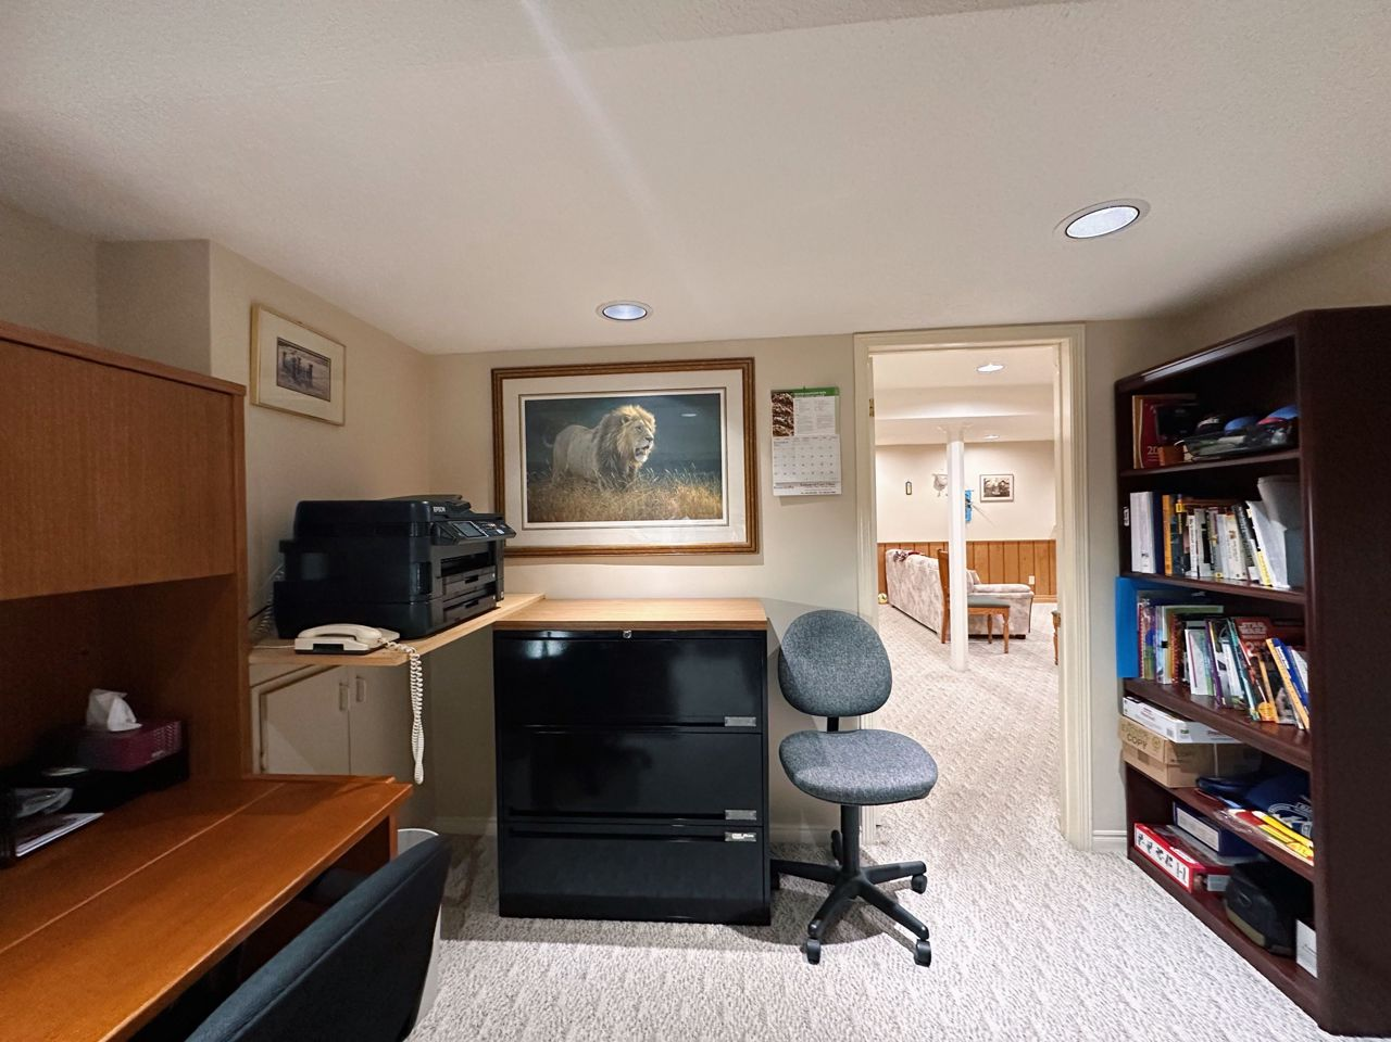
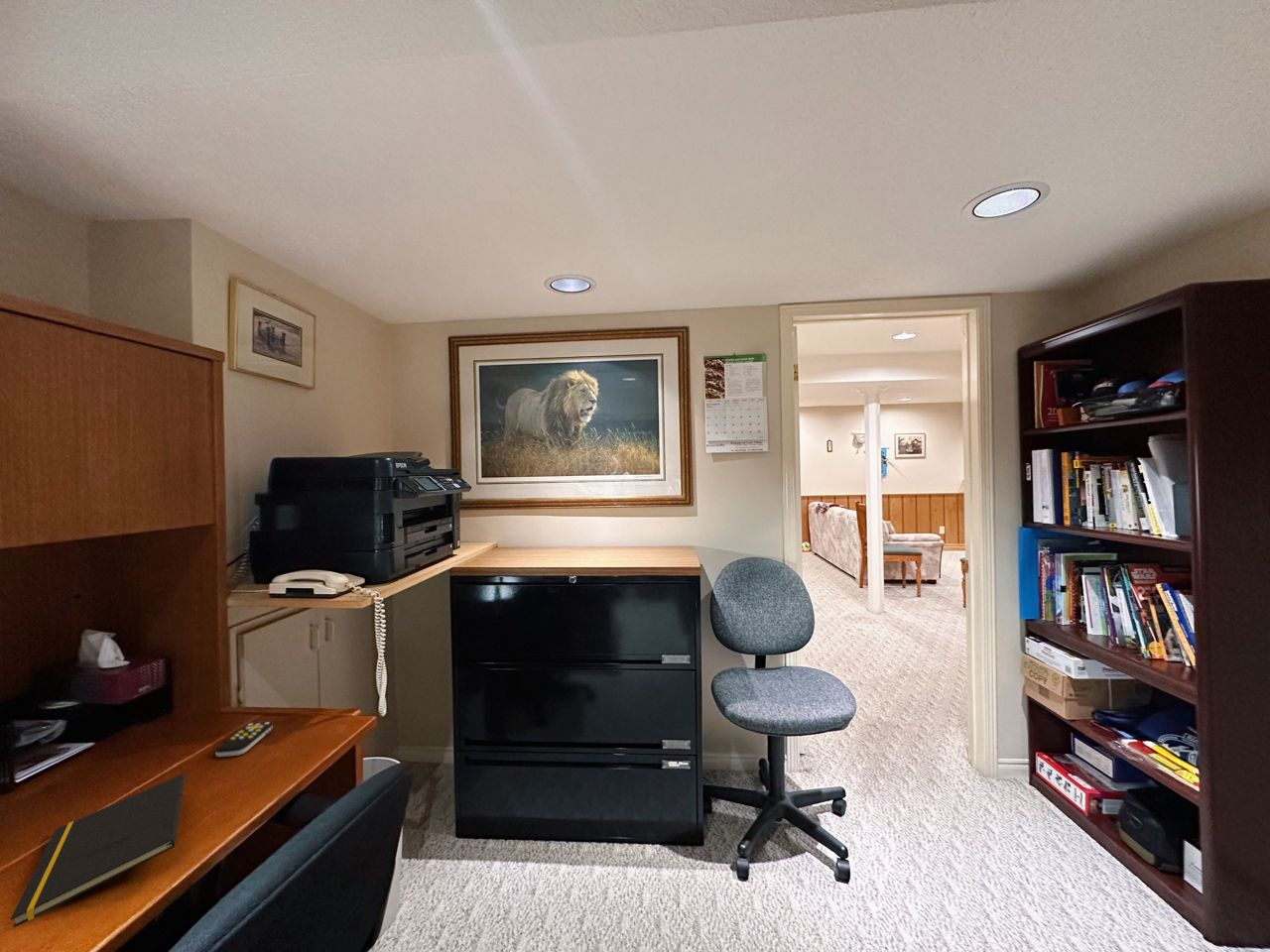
+ notepad [10,773,186,928]
+ remote control [214,721,274,758]
